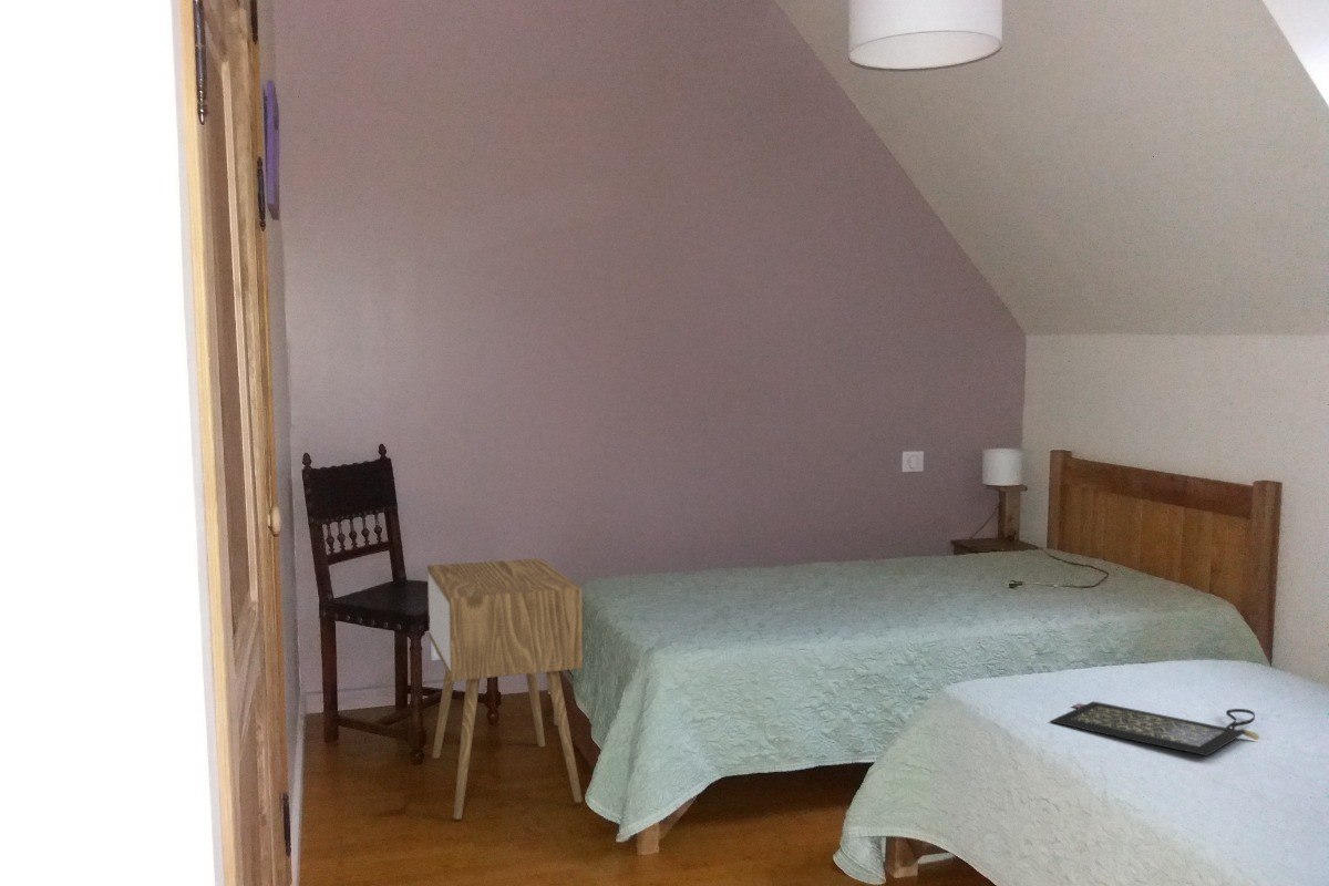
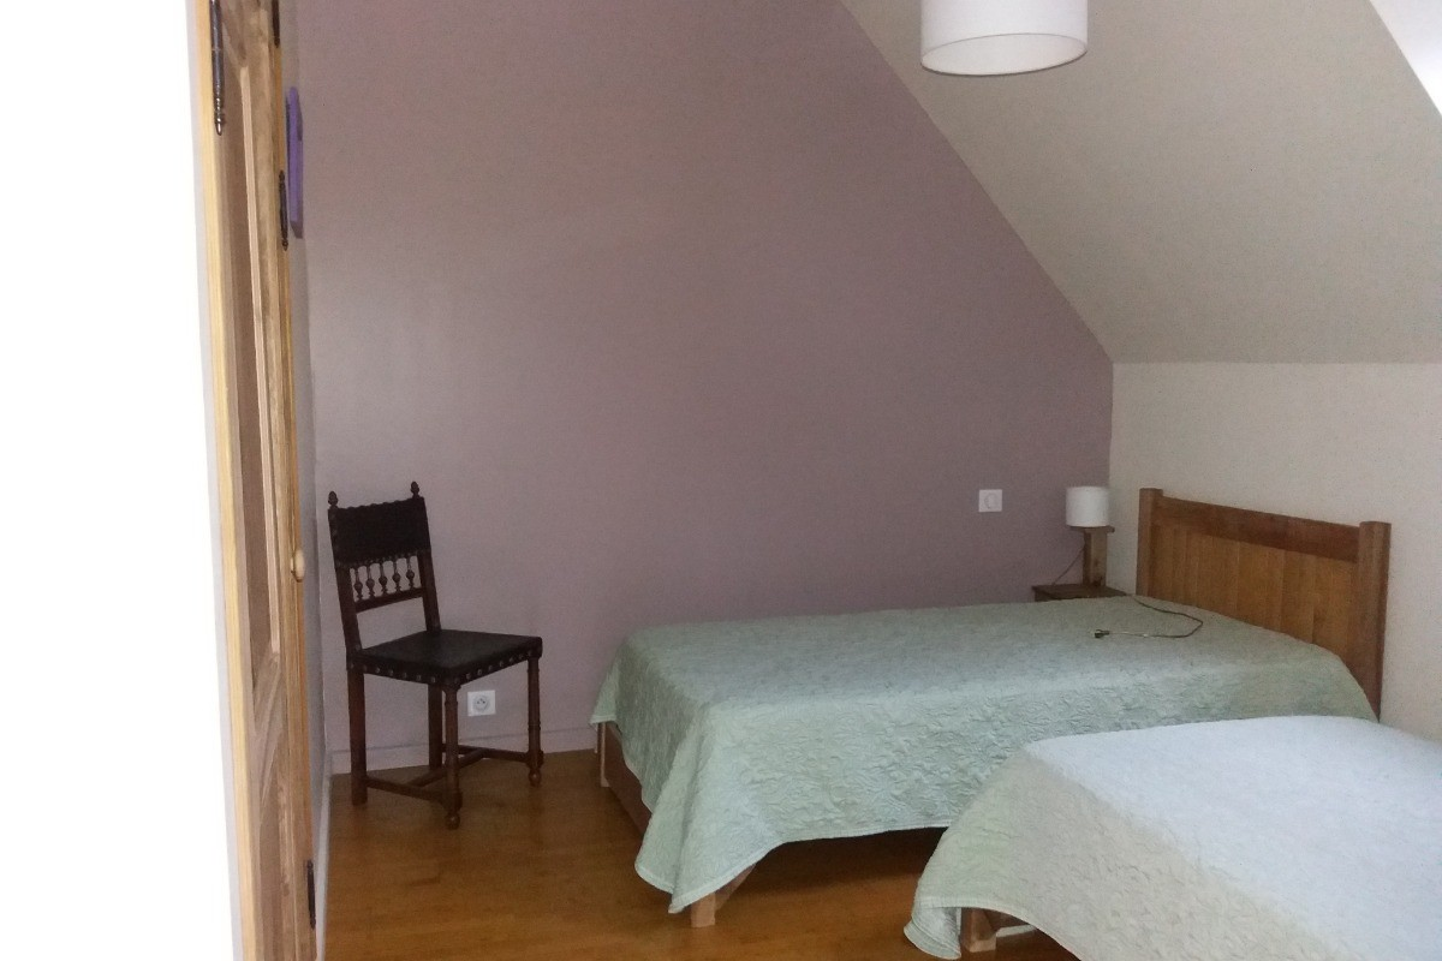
- nightstand [426,557,584,821]
- clutch bag [1049,700,1260,758]
